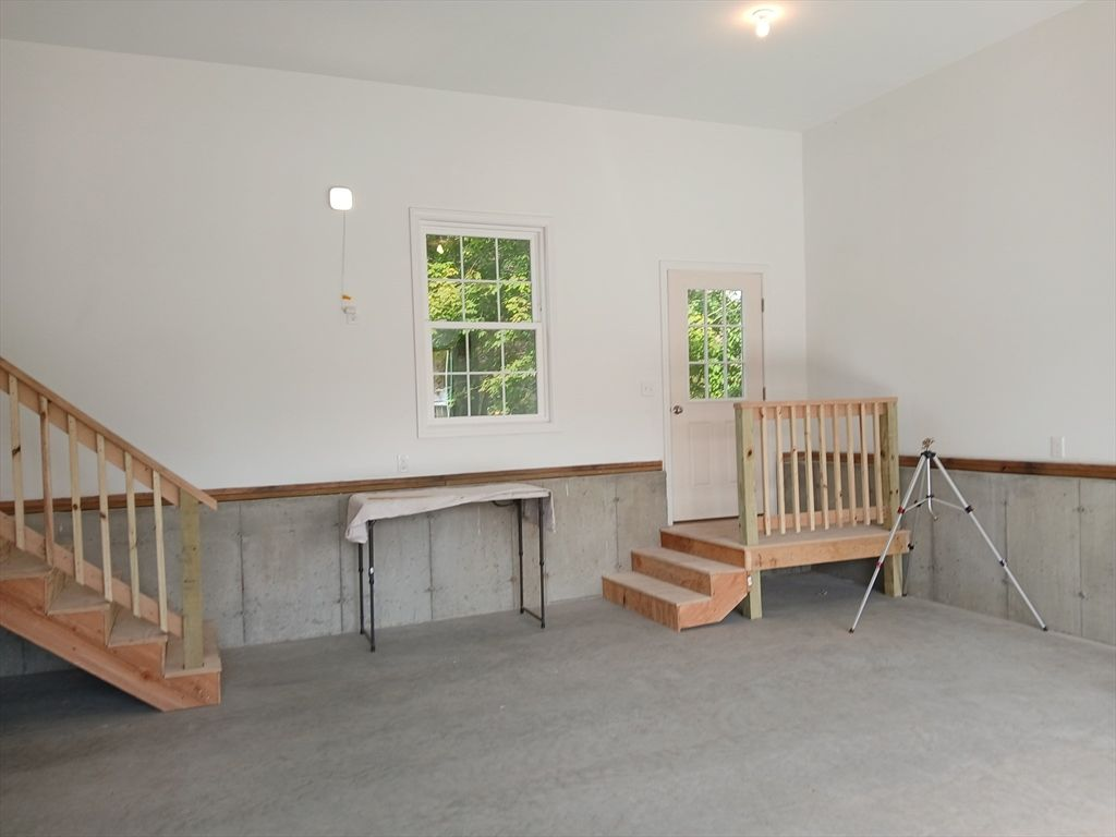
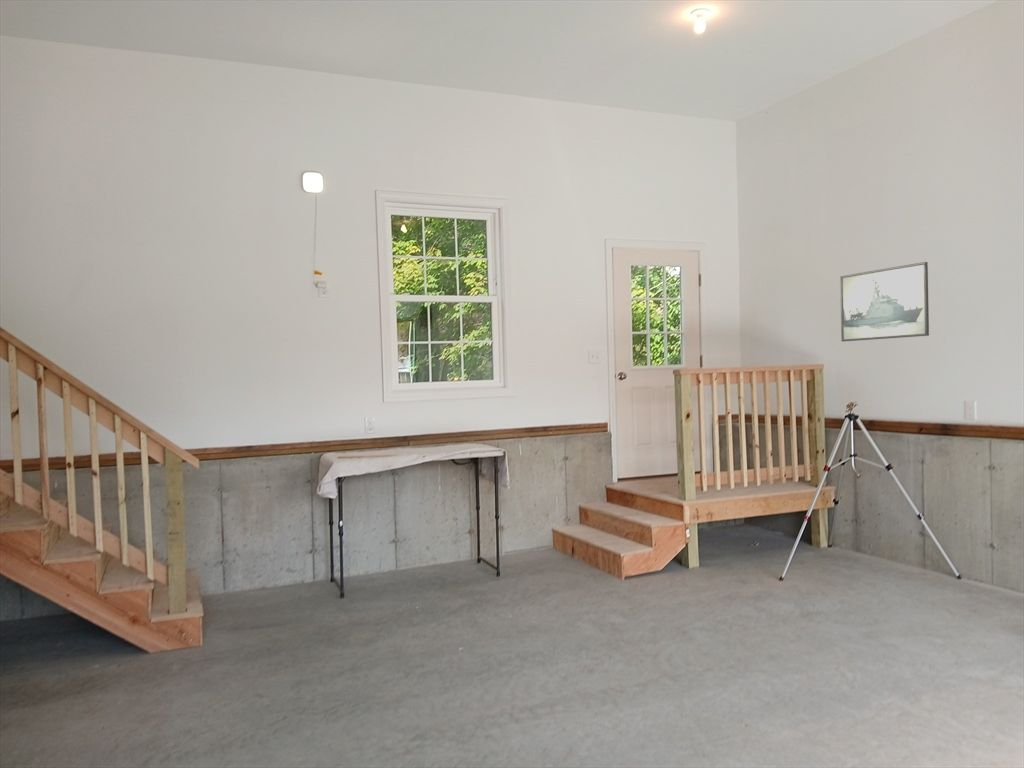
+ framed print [839,261,930,342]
